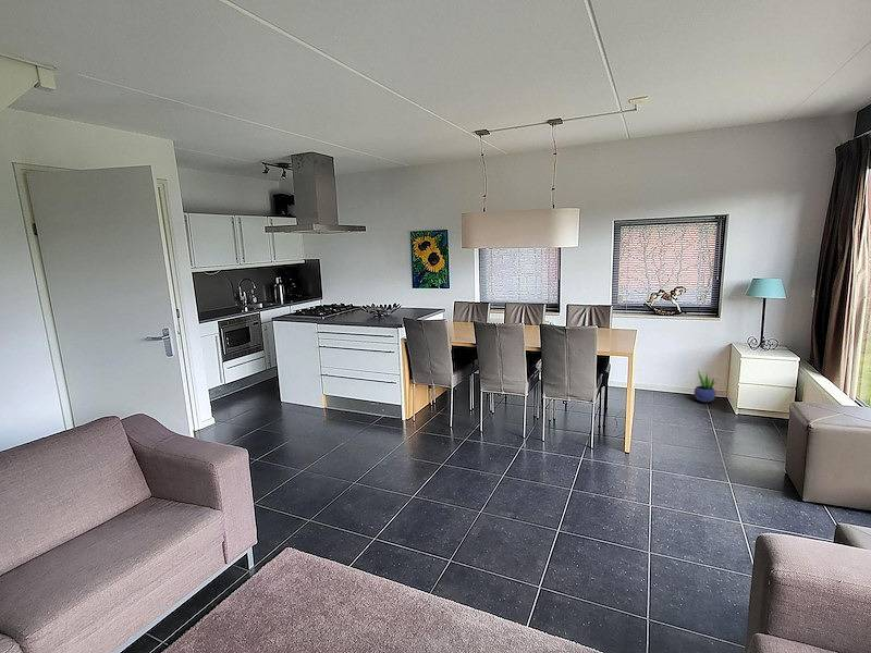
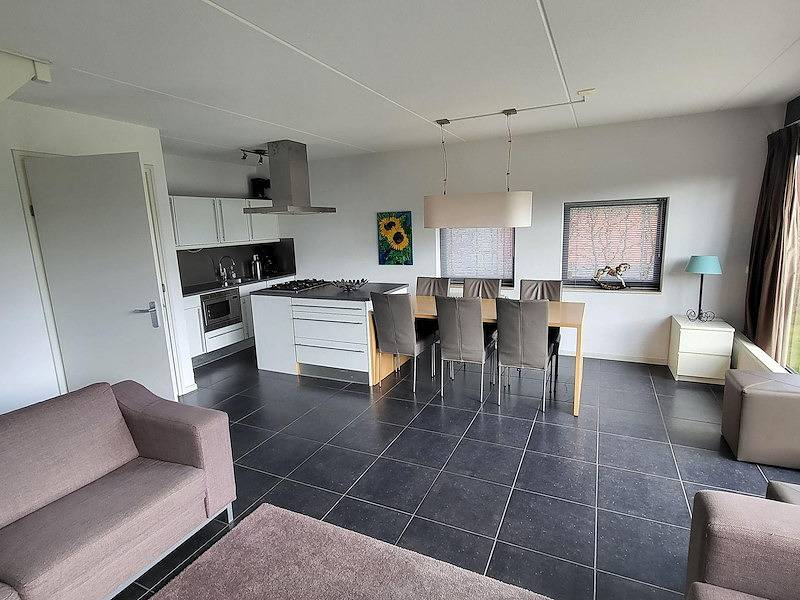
- potted plant [694,368,720,403]
